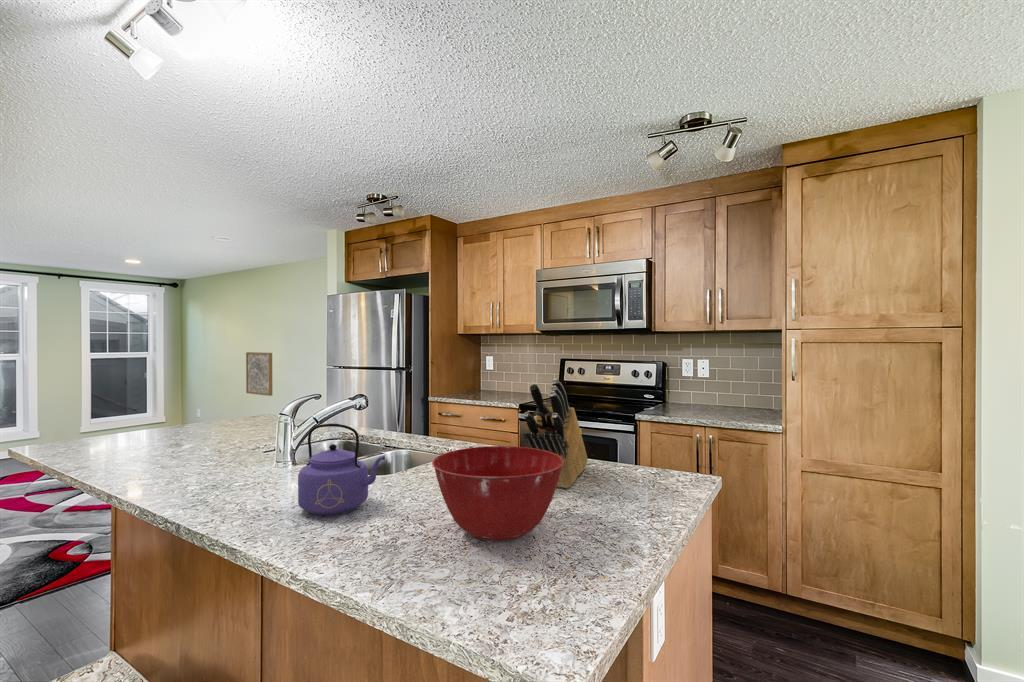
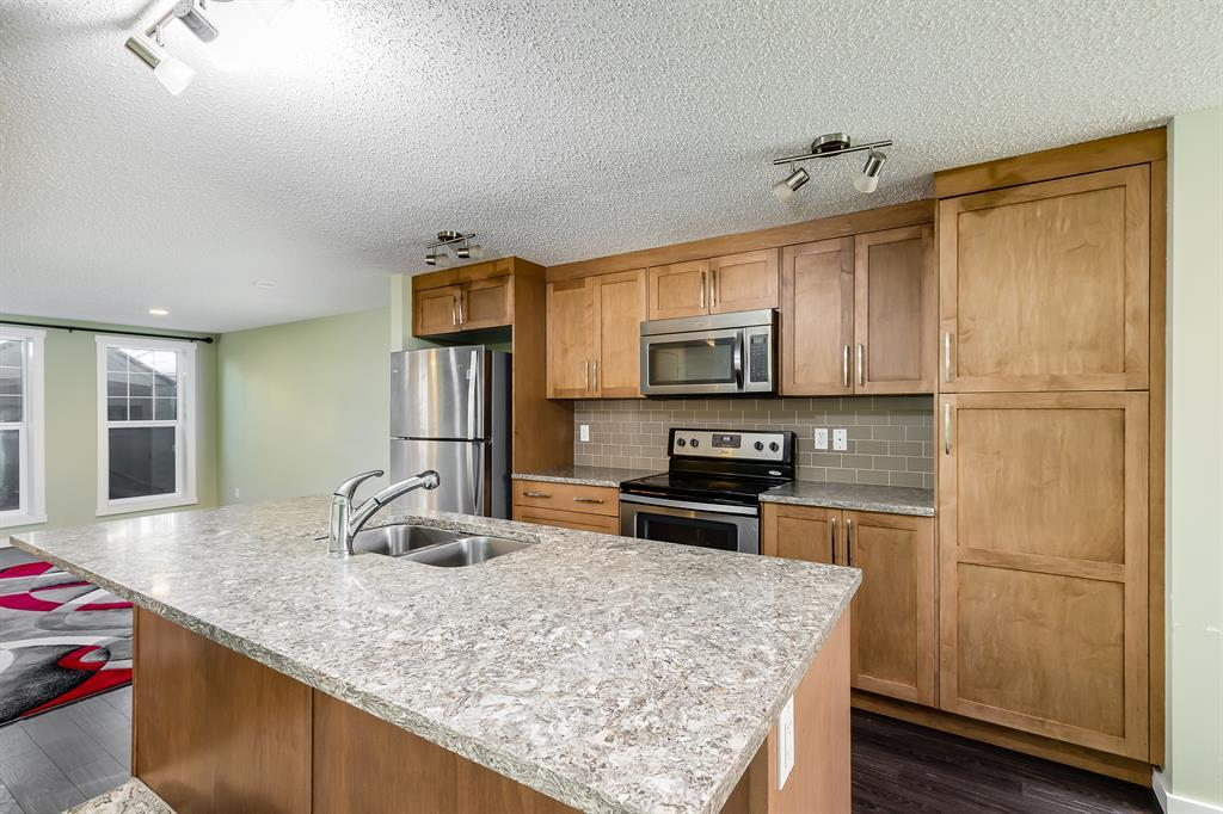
- kettle [297,422,386,517]
- mixing bowl [431,445,564,542]
- wall art [245,351,273,397]
- knife block [522,378,588,489]
